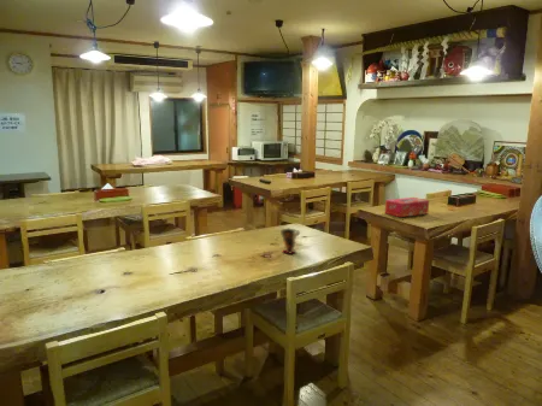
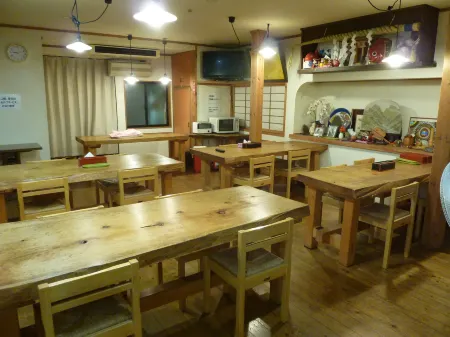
- cup [279,226,301,255]
- tissue box [384,196,430,218]
